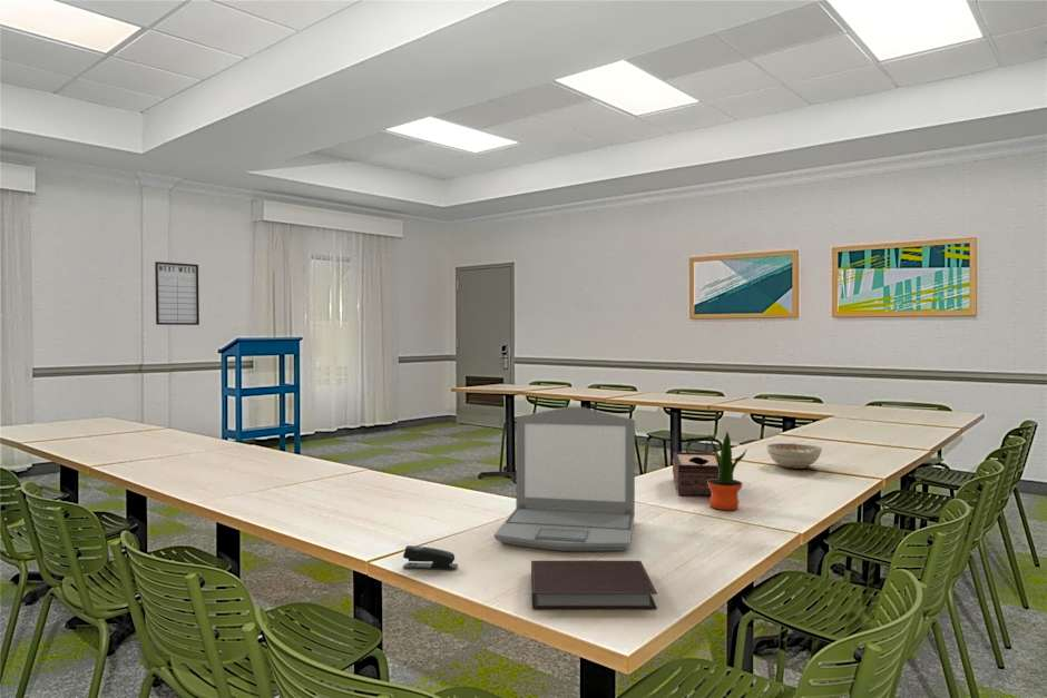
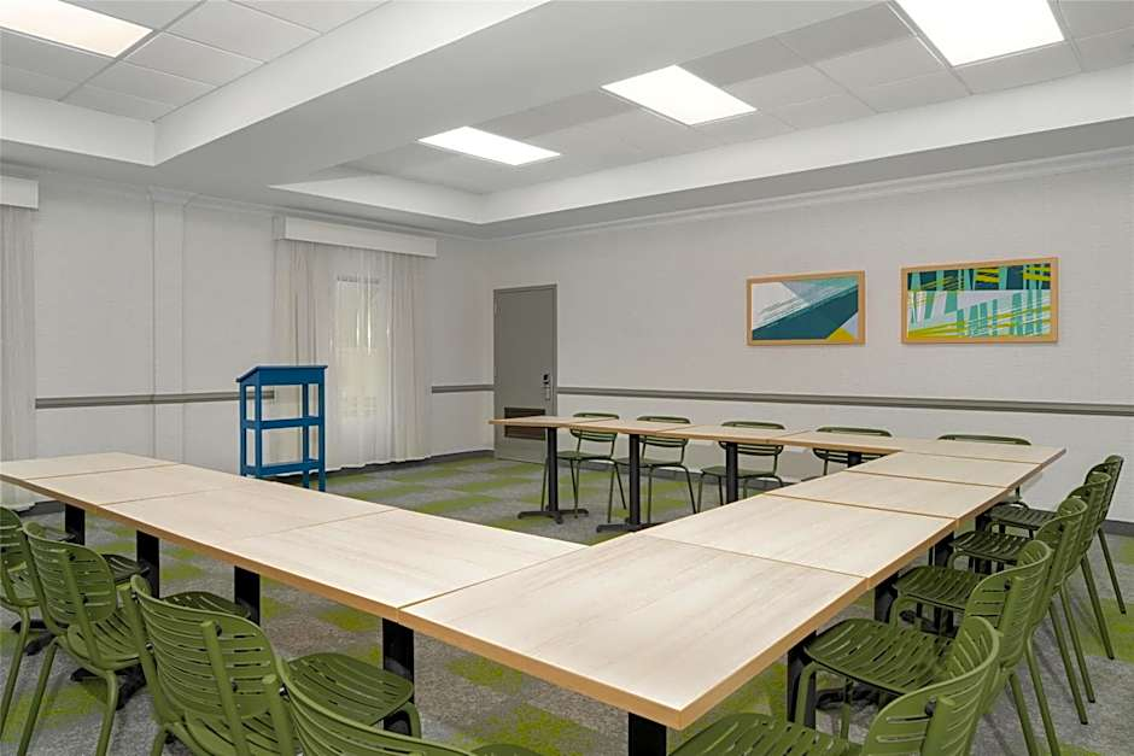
- stapler [402,544,459,570]
- decorative bowl [765,442,823,470]
- writing board [154,260,200,326]
- tissue box [672,451,721,497]
- notebook [530,560,658,610]
- potted plant [707,431,748,511]
- laptop [493,405,636,552]
